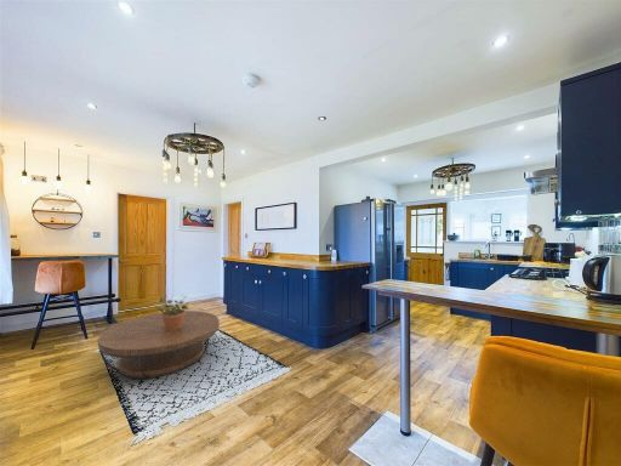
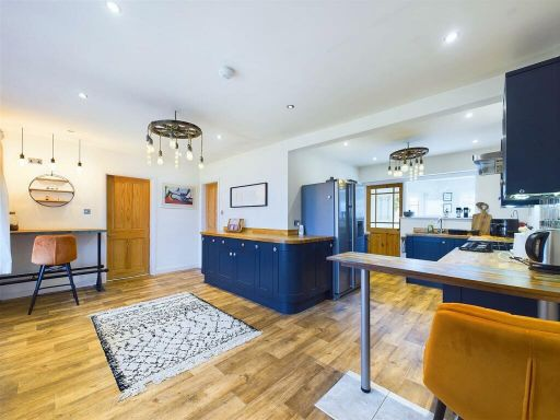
- coffee table [97,309,221,380]
- potted plant [155,295,190,330]
